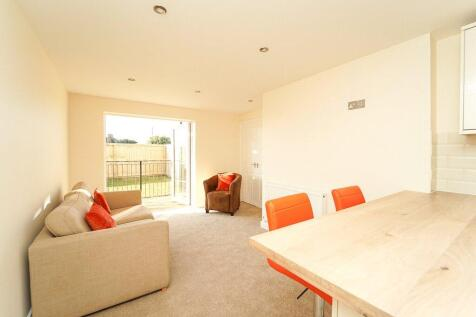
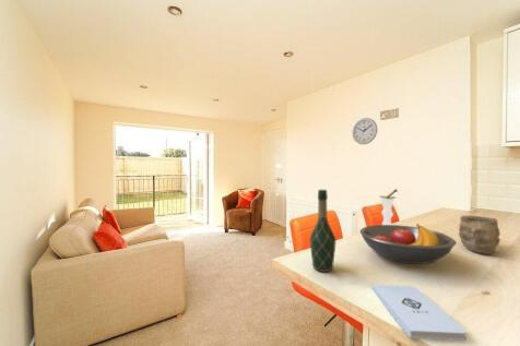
+ wine bottle [309,189,336,273]
+ vase [378,188,399,225]
+ notepad [371,284,468,342]
+ fruit bowl [359,223,457,265]
+ bowl [458,215,501,255]
+ wall clock [352,117,378,145]
